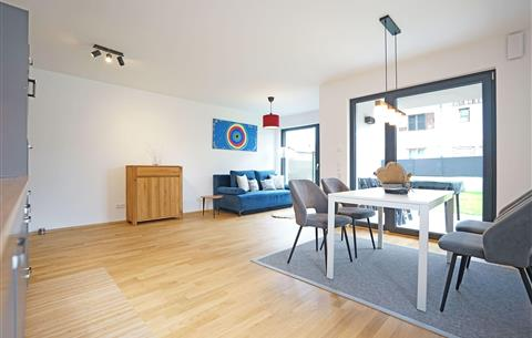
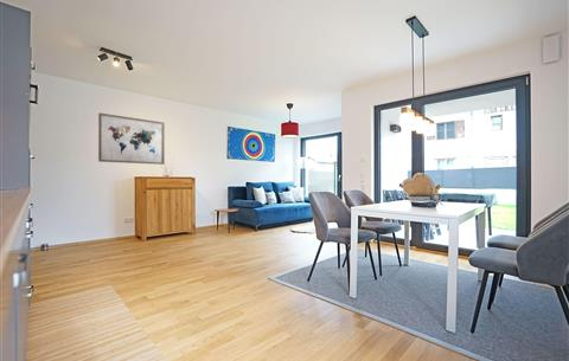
+ wall art [97,111,166,166]
